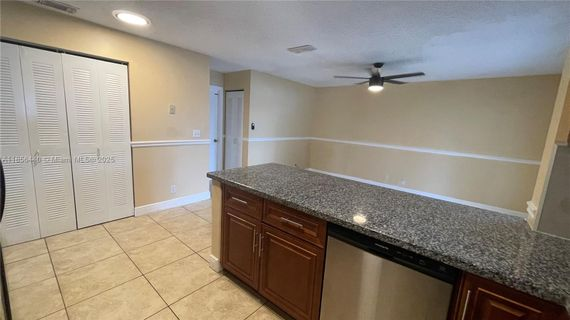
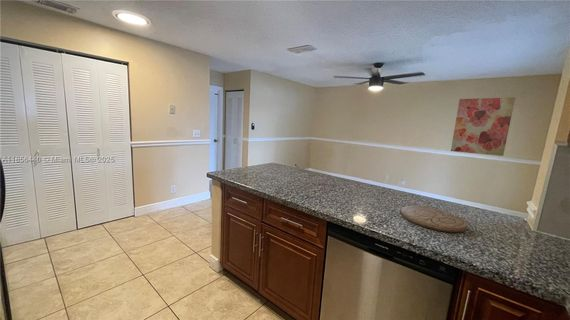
+ wall art [450,97,516,157]
+ cutting board [400,205,469,233]
